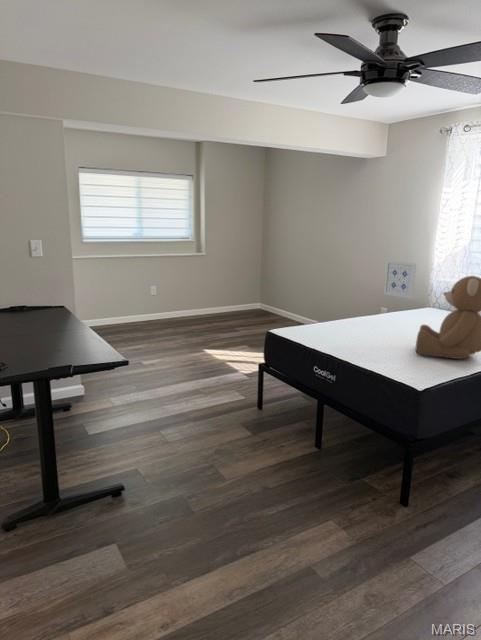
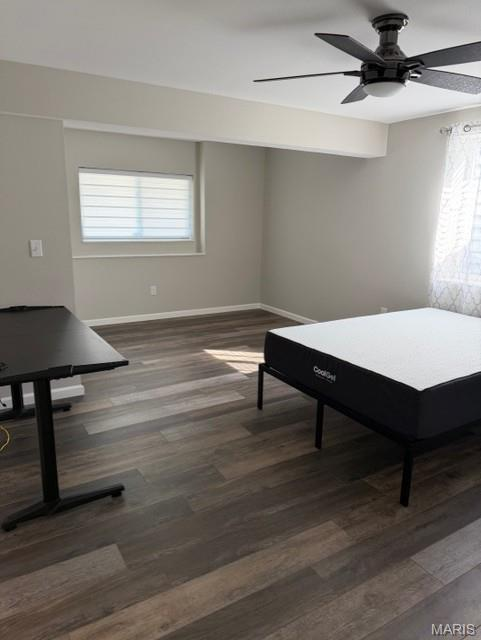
- wall art [383,260,417,300]
- teddy bear [415,275,481,360]
